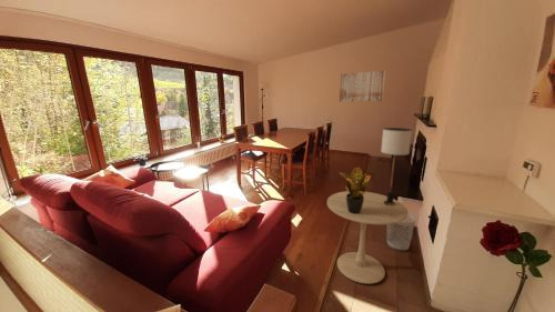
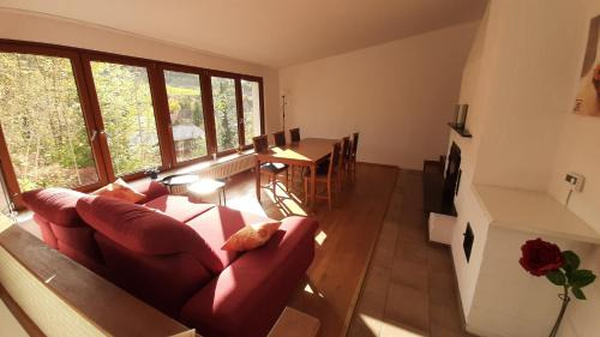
- wall art [339,70,386,102]
- side table [326,190,408,285]
- potted plant [339,165,372,214]
- table lamp [380,127,413,205]
- wastebasket [386,212,416,251]
